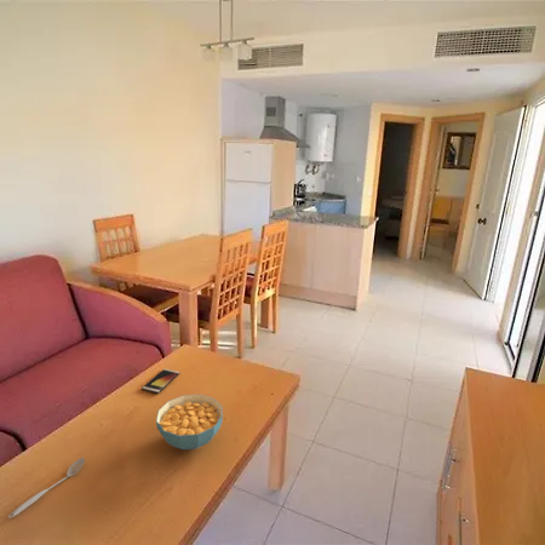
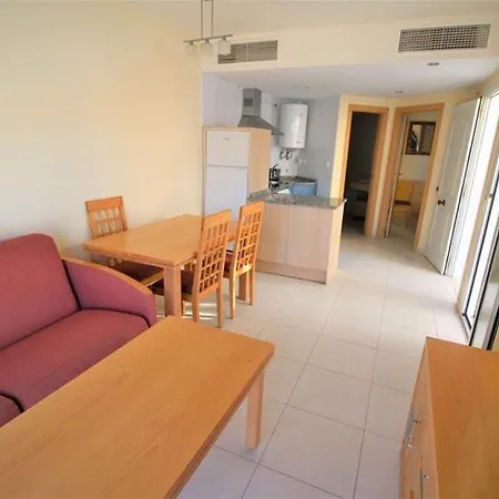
- smartphone [140,368,180,395]
- cereal bowl [155,394,224,451]
- spoon [7,457,86,520]
